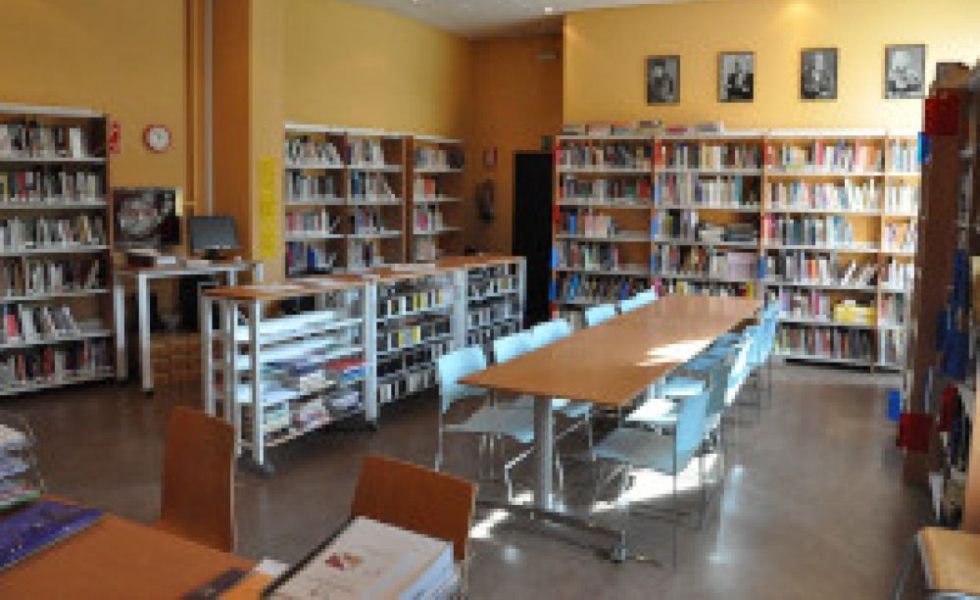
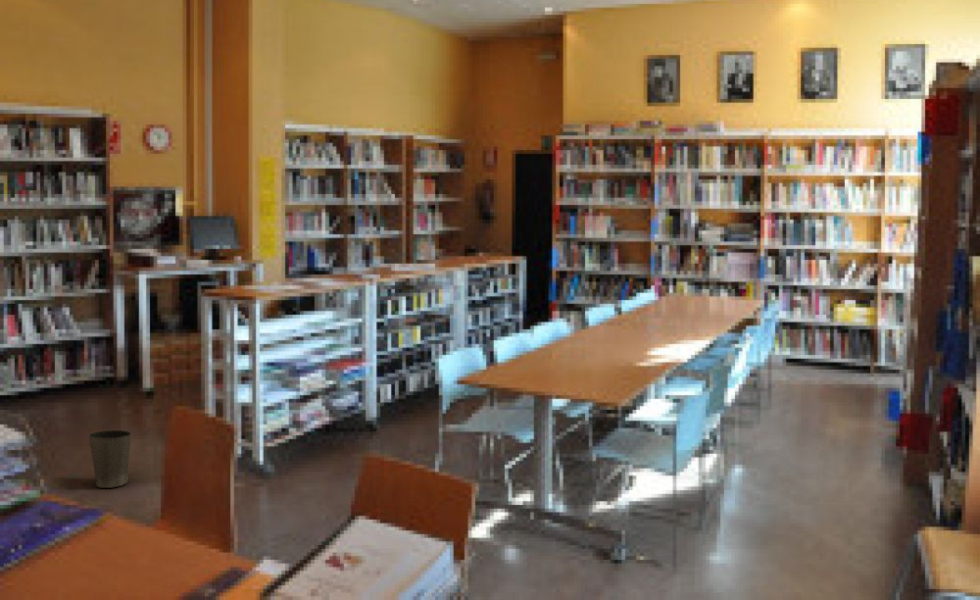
+ waste basket [87,429,133,489]
